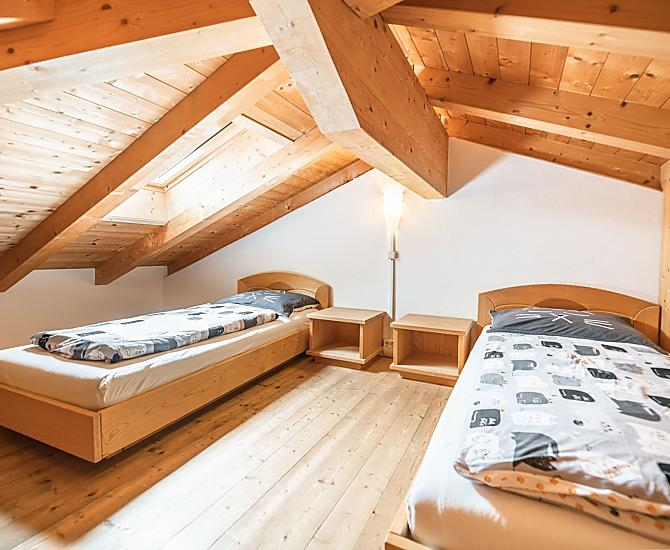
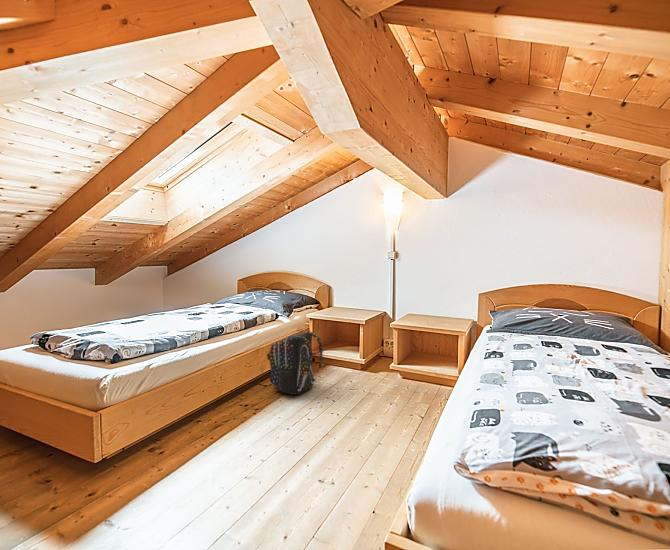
+ backpack [266,331,324,396]
